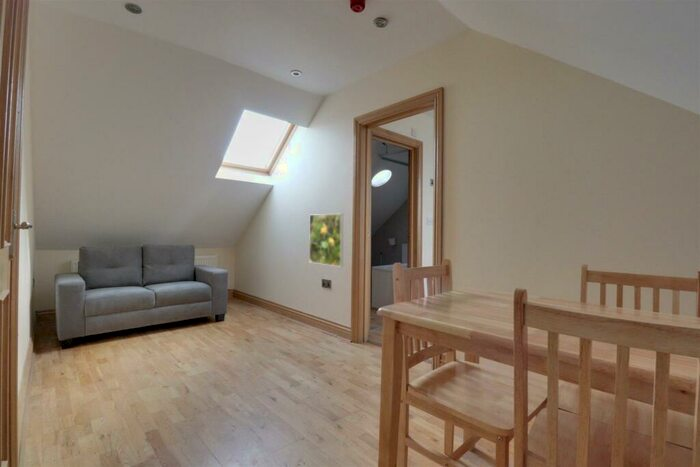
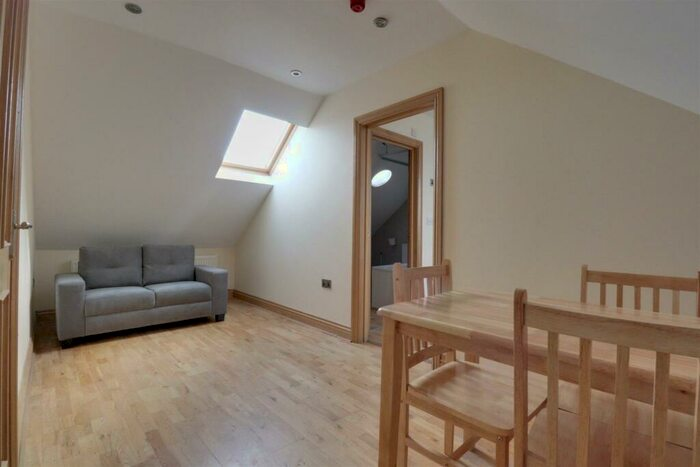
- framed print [308,213,344,268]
